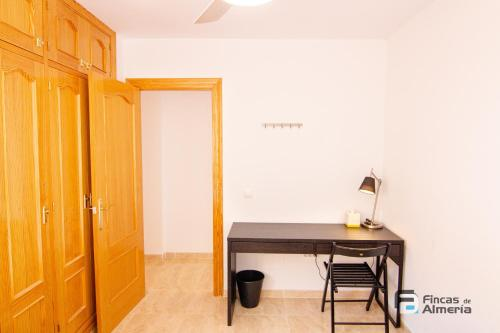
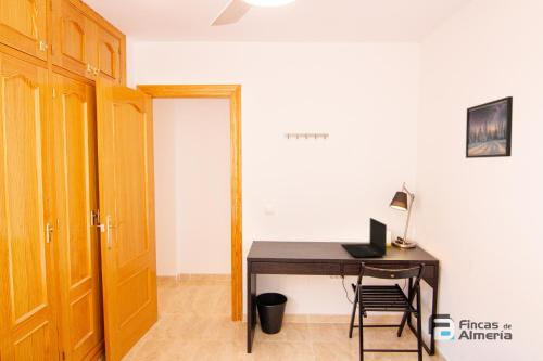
+ laptop [340,217,388,258]
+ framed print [465,95,514,159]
